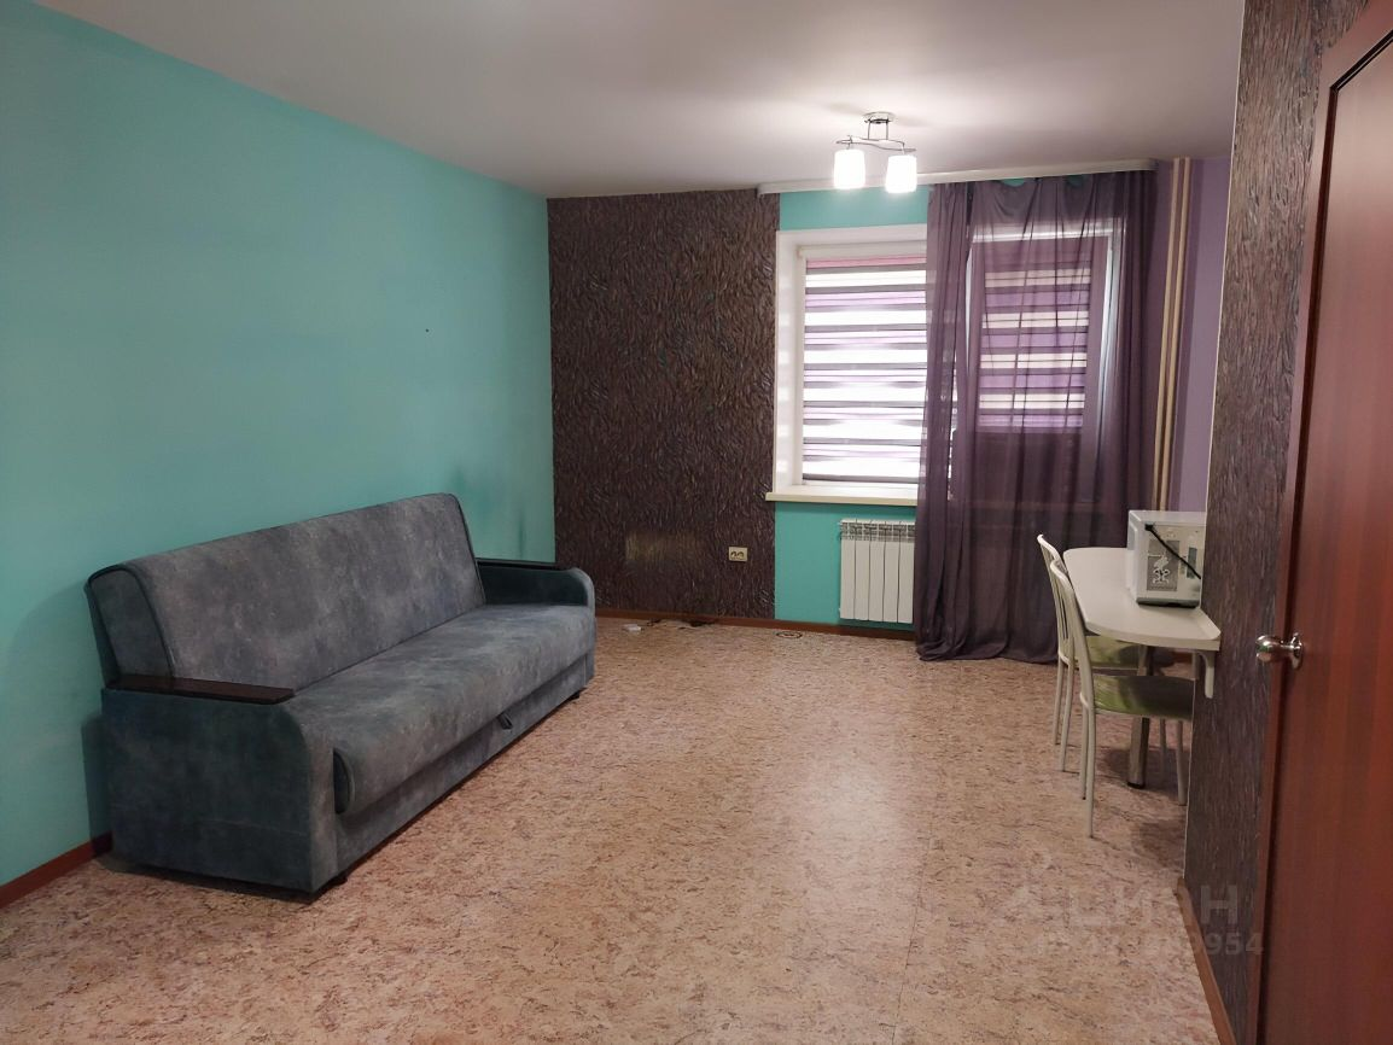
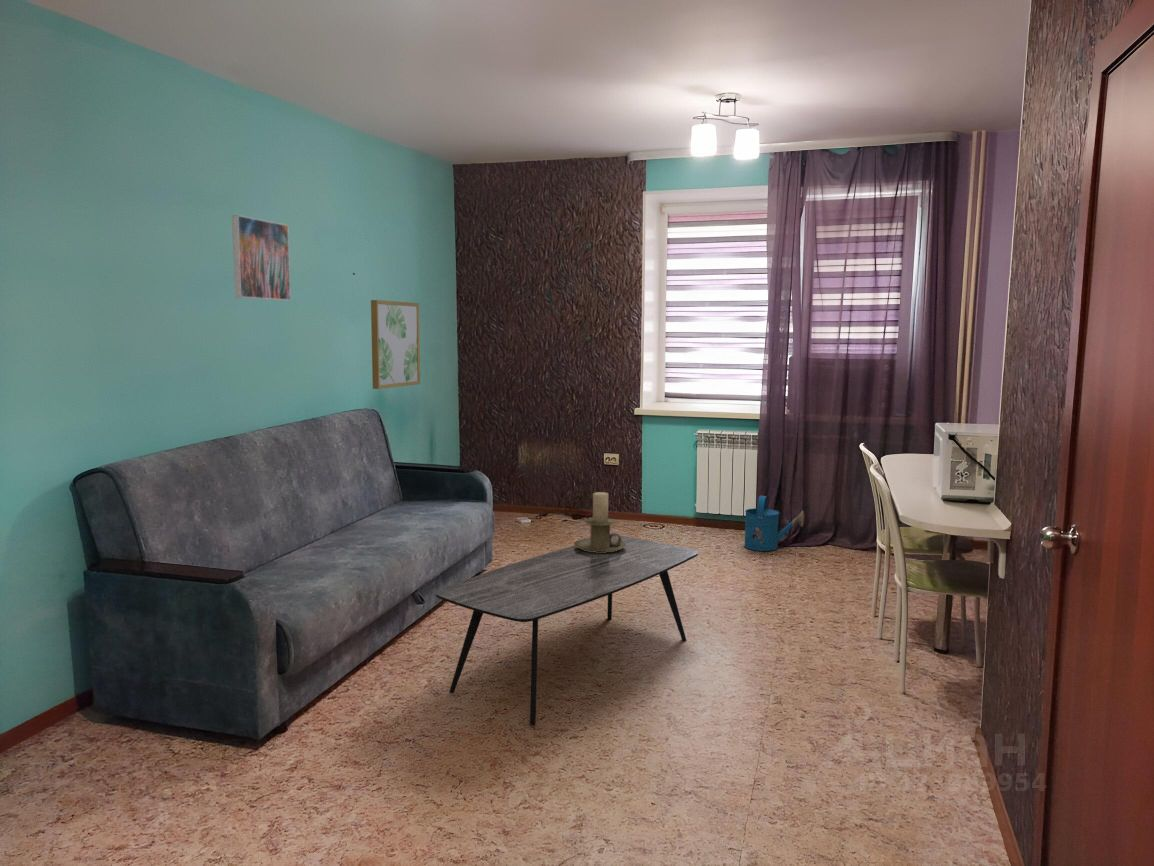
+ candle holder [573,491,626,553]
+ wall art [370,299,421,390]
+ watering can [743,495,805,552]
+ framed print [231,214,292,302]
+ coffee table [435,535,699,727]
